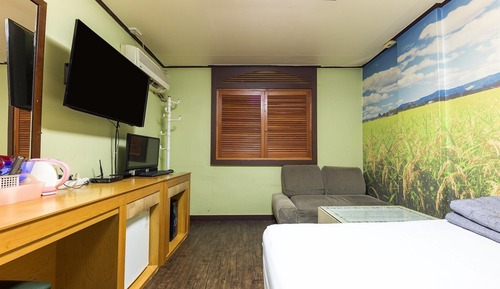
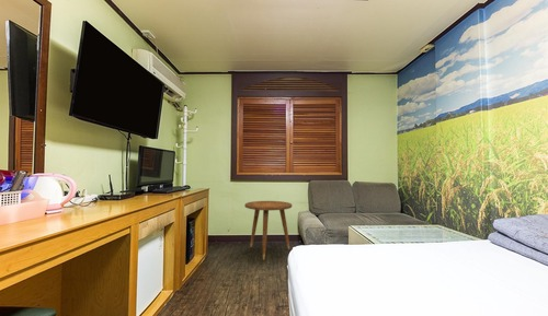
+ side table [243,200,293,261]
